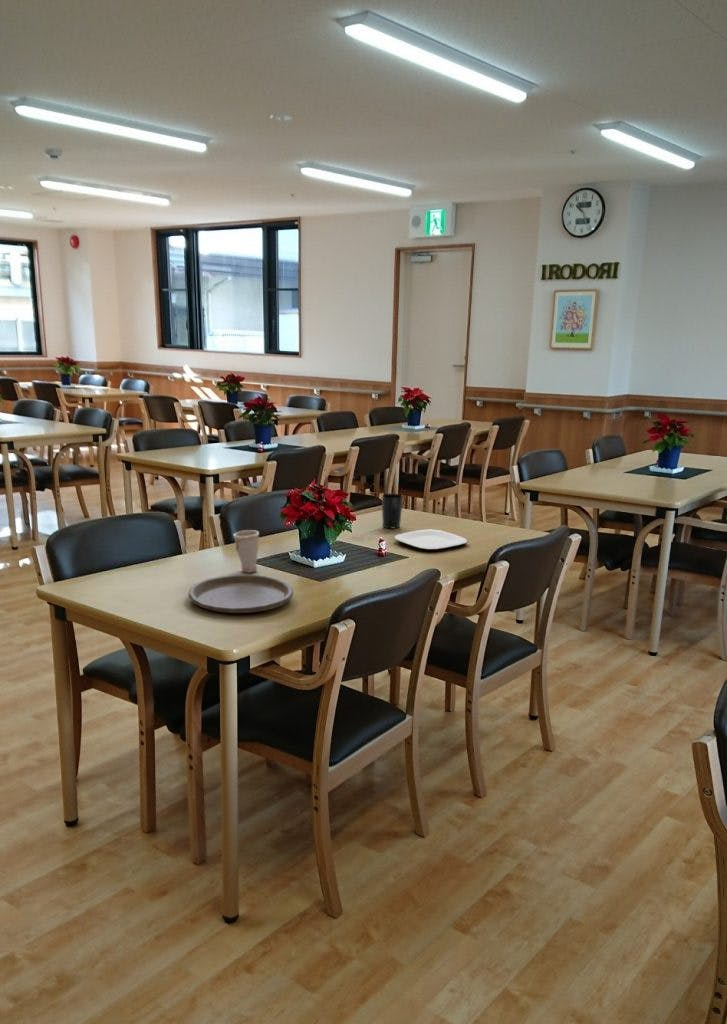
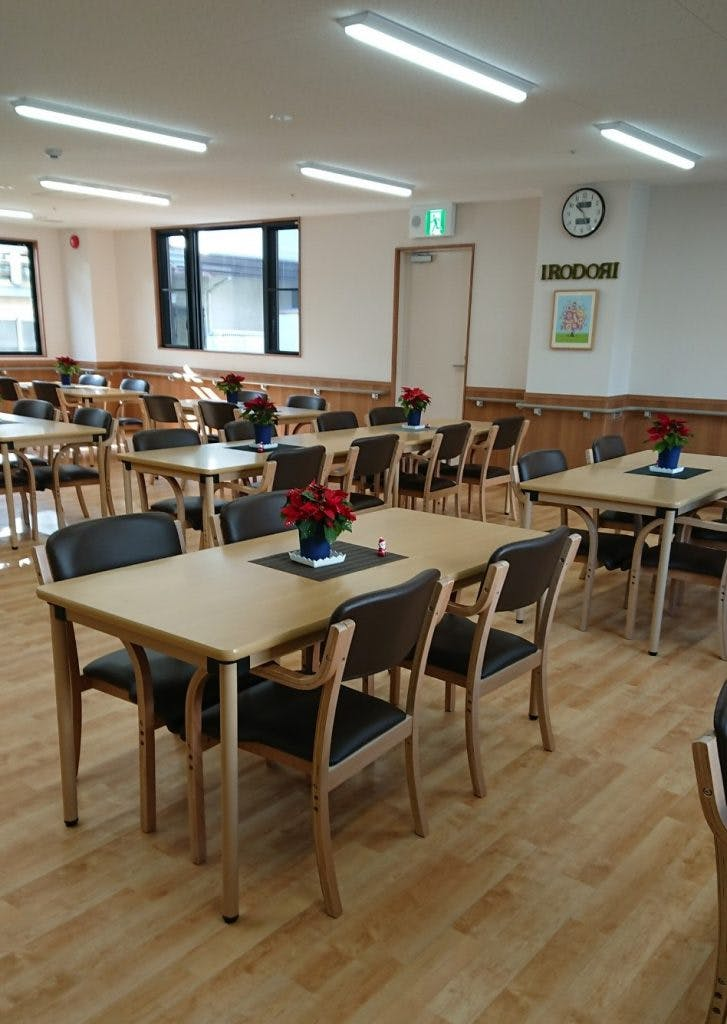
- cup [232,529,260,574]
- plate [187,574,294,614]
- cup [381,492,404,529]
- plate [393,529,469,551]
